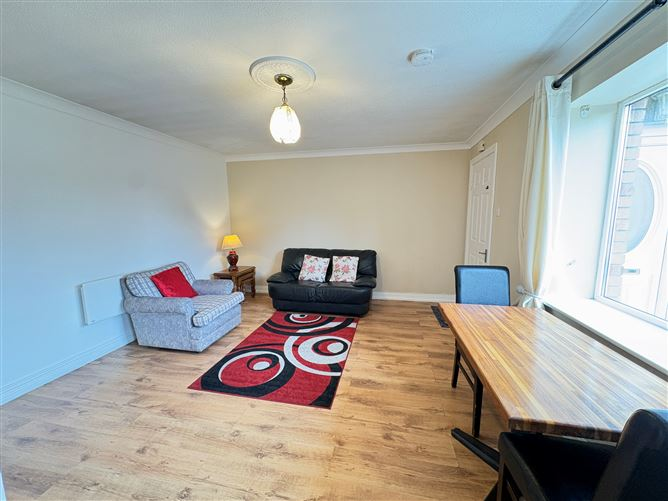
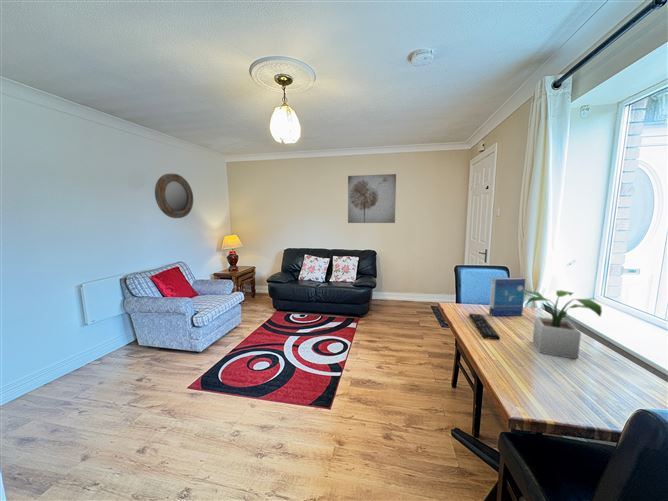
+ wall art [347,173,397,224]
+ potted plant [518,289,603,360]
+ book [488,276,526,317]
+ home mirror [154,173,194,219]
+ remote control [468,312,501,340]
